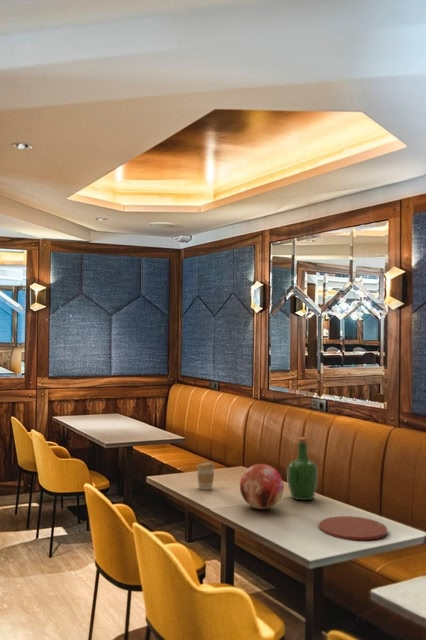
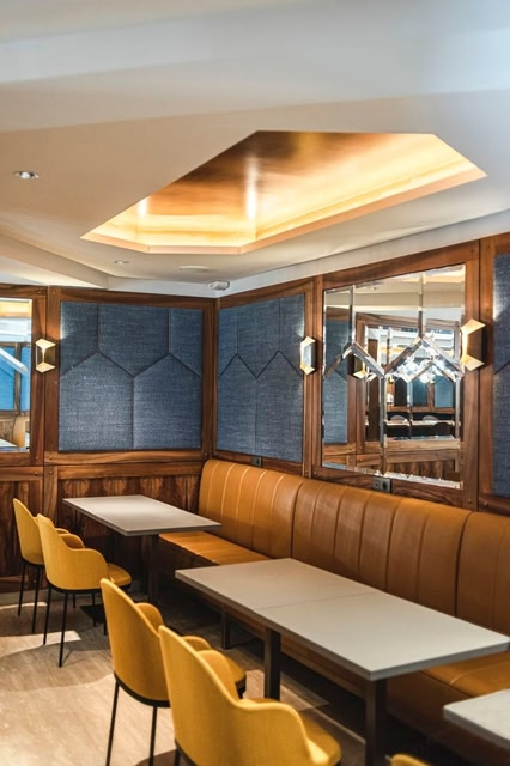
- wine bottle [286,436,319,501]
- decorative orb [239,463,284,510]
- plate [318,515,388,541]
- coffee cup [196,461,216,491]
